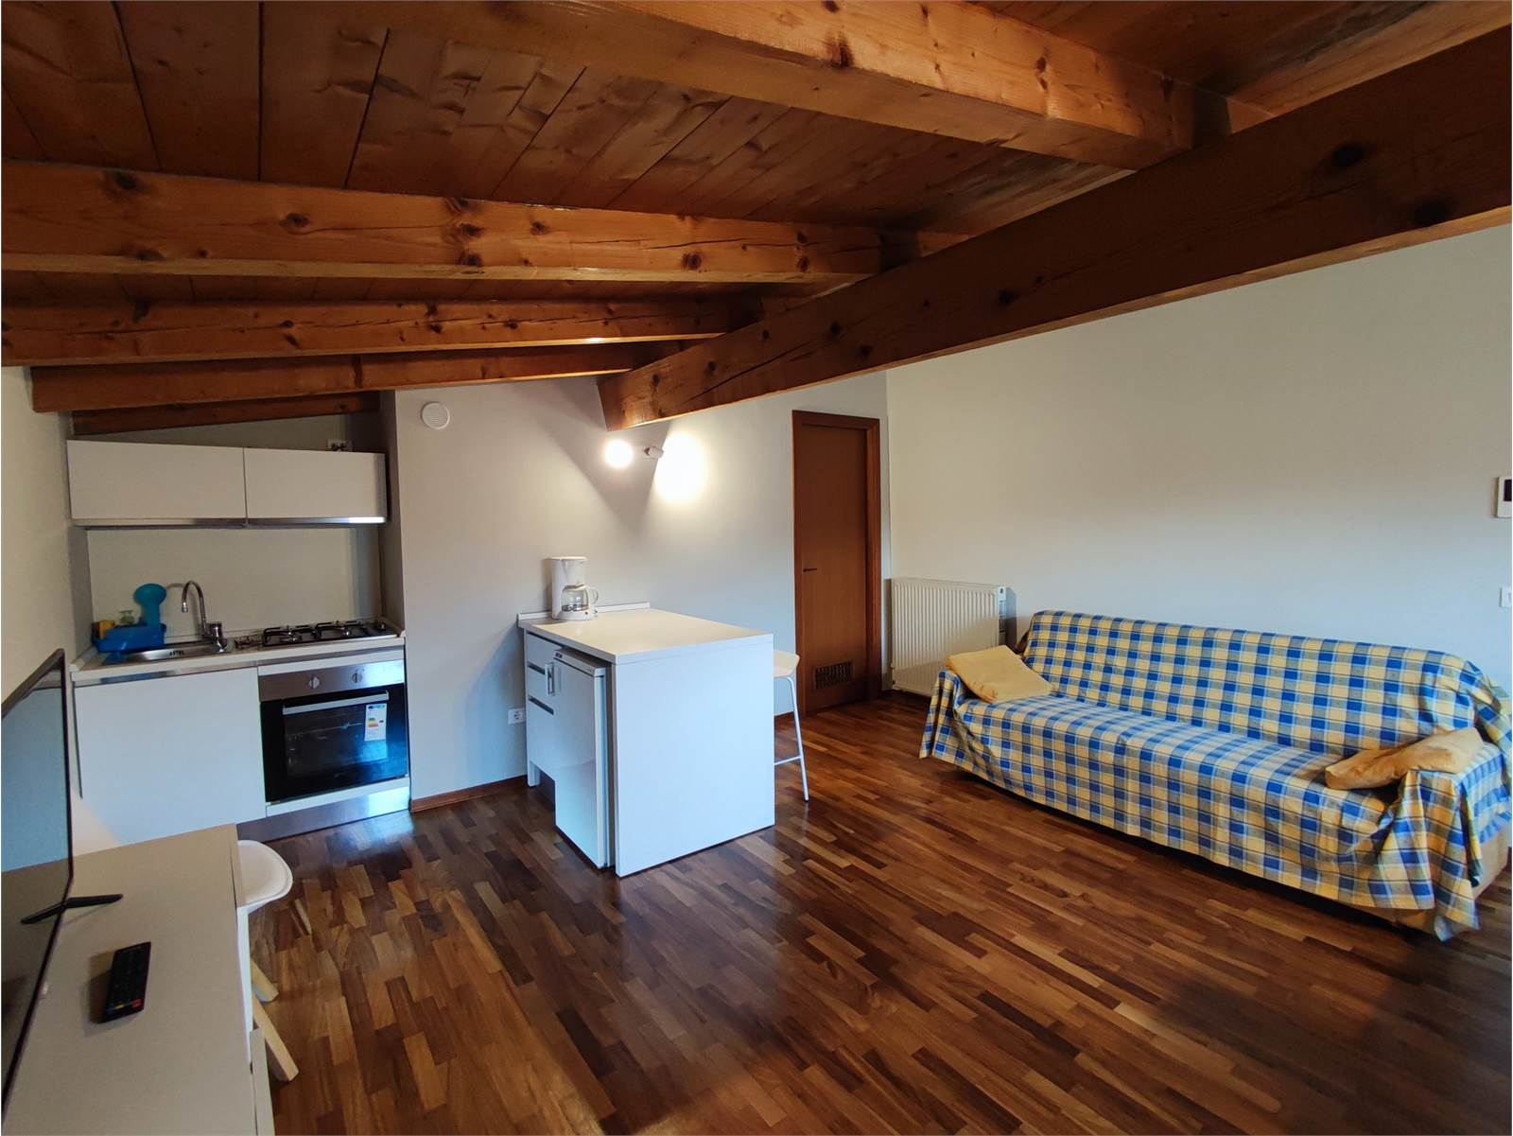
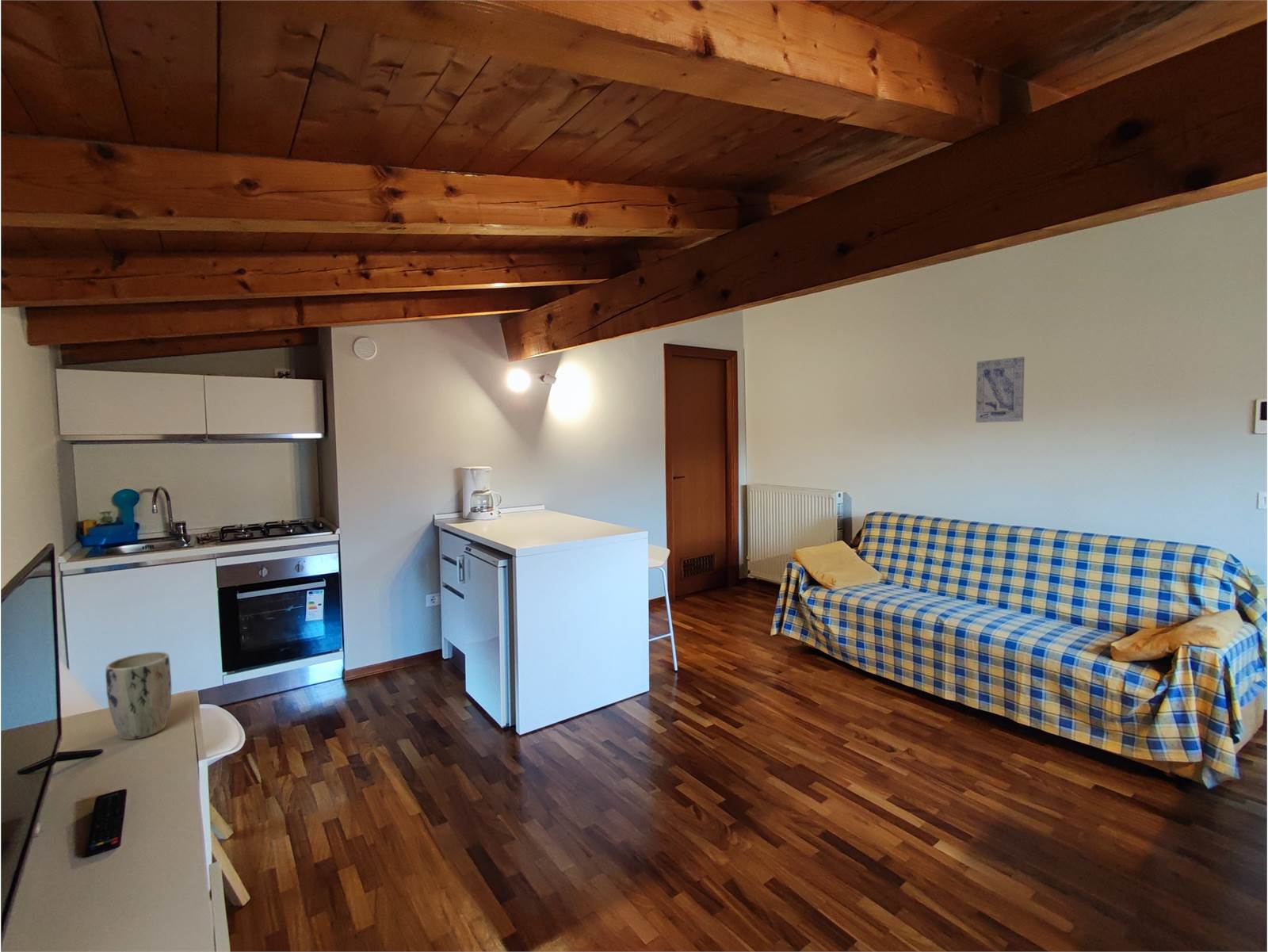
+ plant pot [105,651,172,740]
+ wall art [975,356,1025,423]
